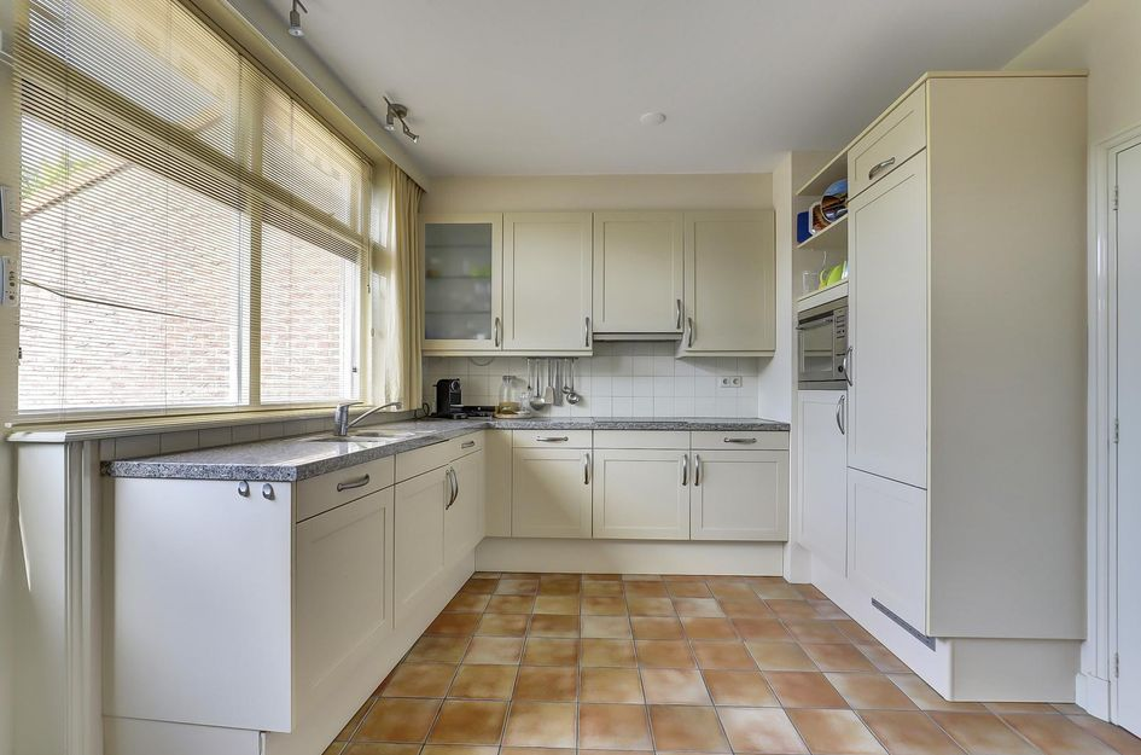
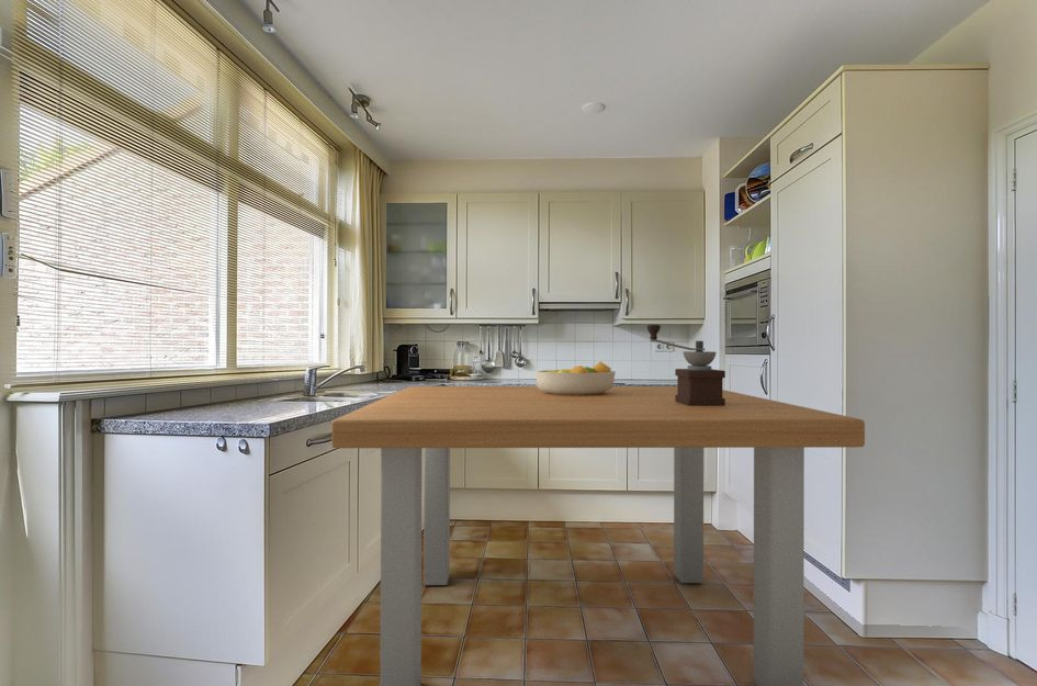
+ fruit bowl [534,360,617,395]
+ dining table [330,385,866,686]
+ coffee grinder [646,324,726,406]
